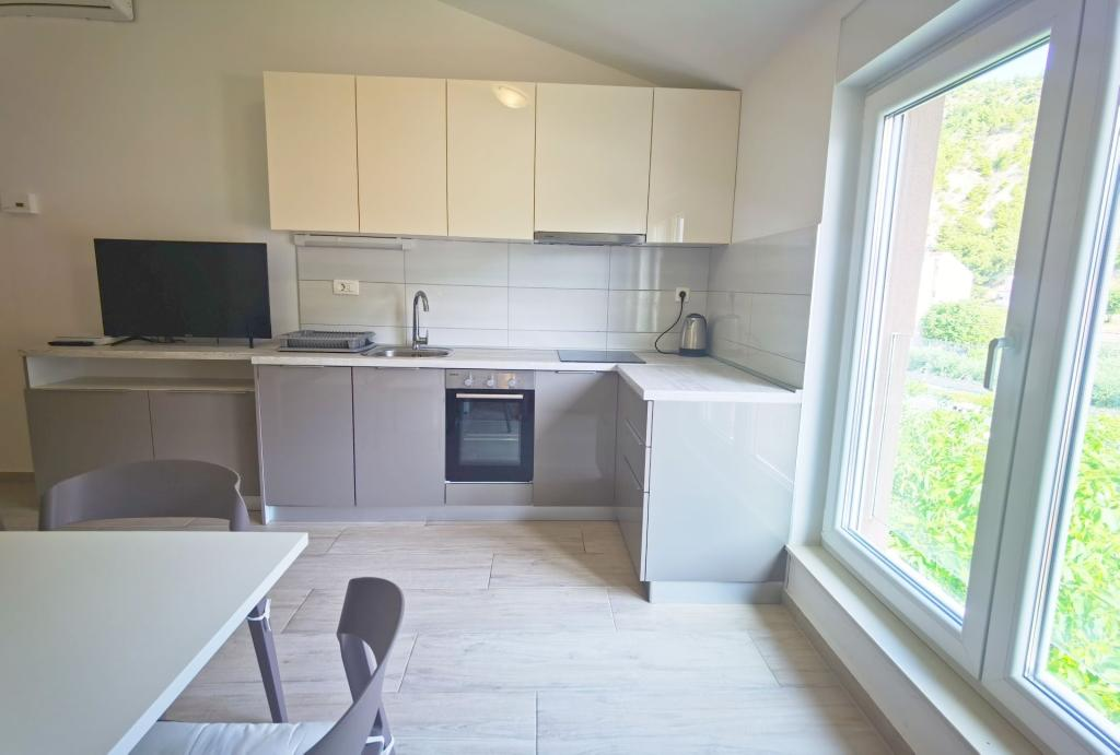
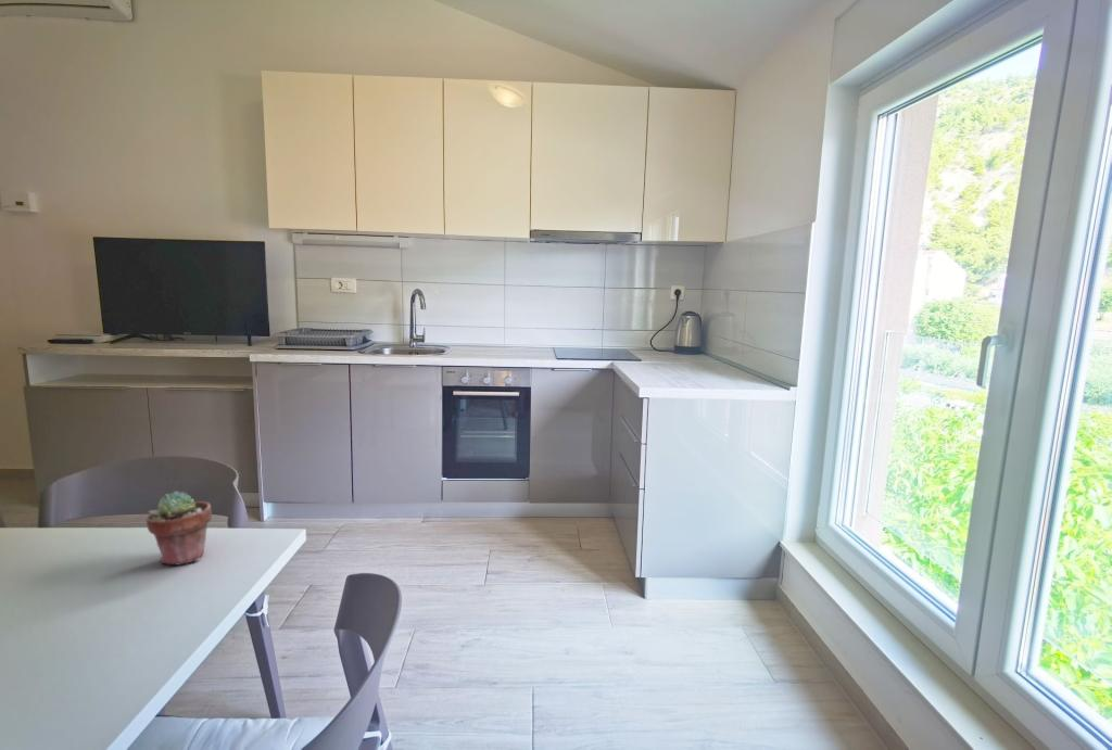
+ potted succulent [146,490,213,567]
